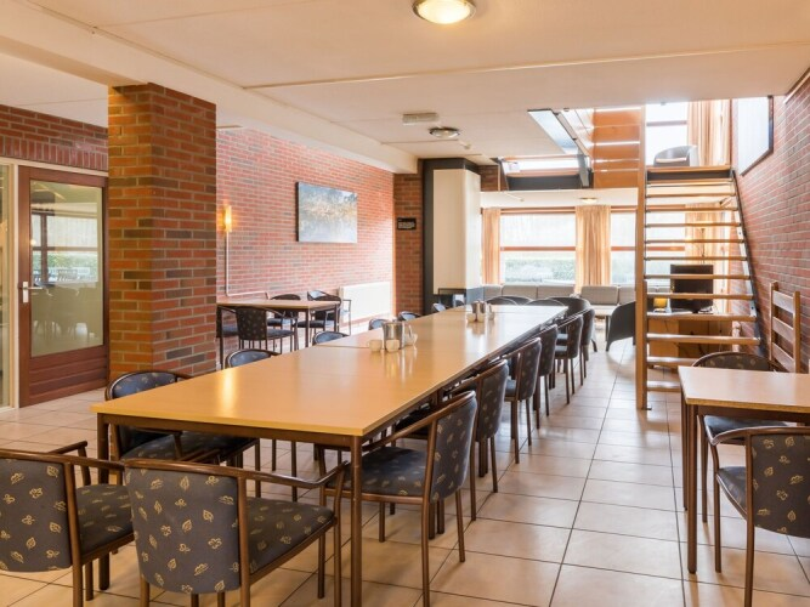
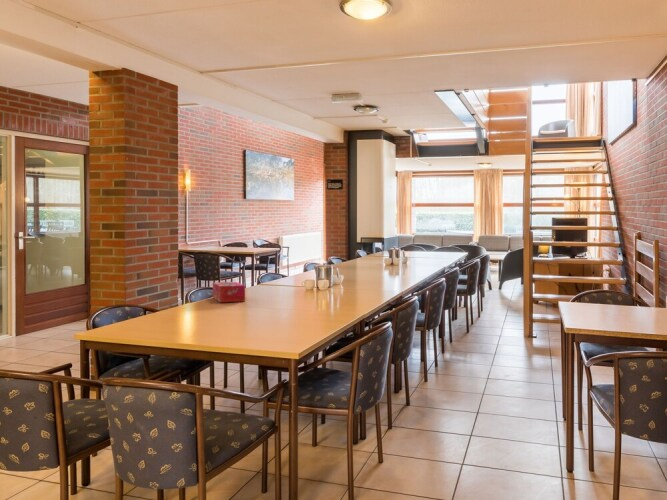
+ tissue box [212,281,246,303]
